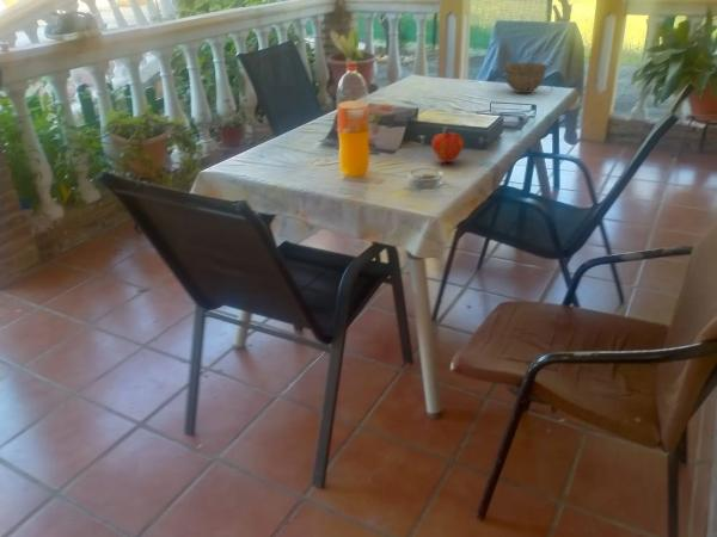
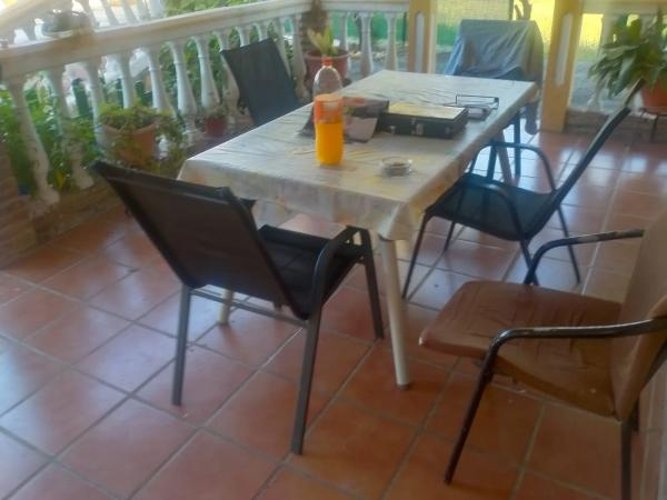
- fruit [430,128,465,165]
- bowl [503,62,550,94]
